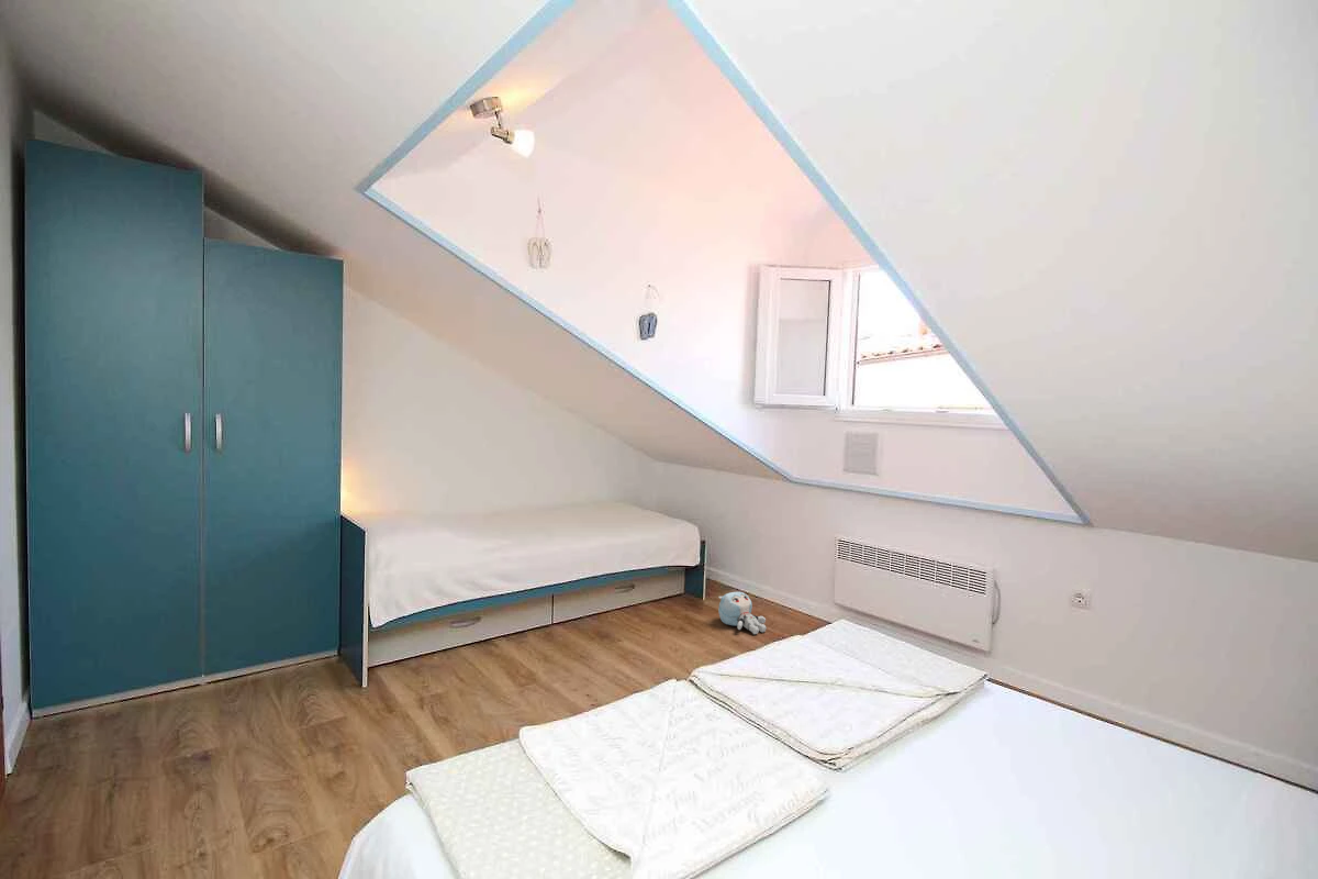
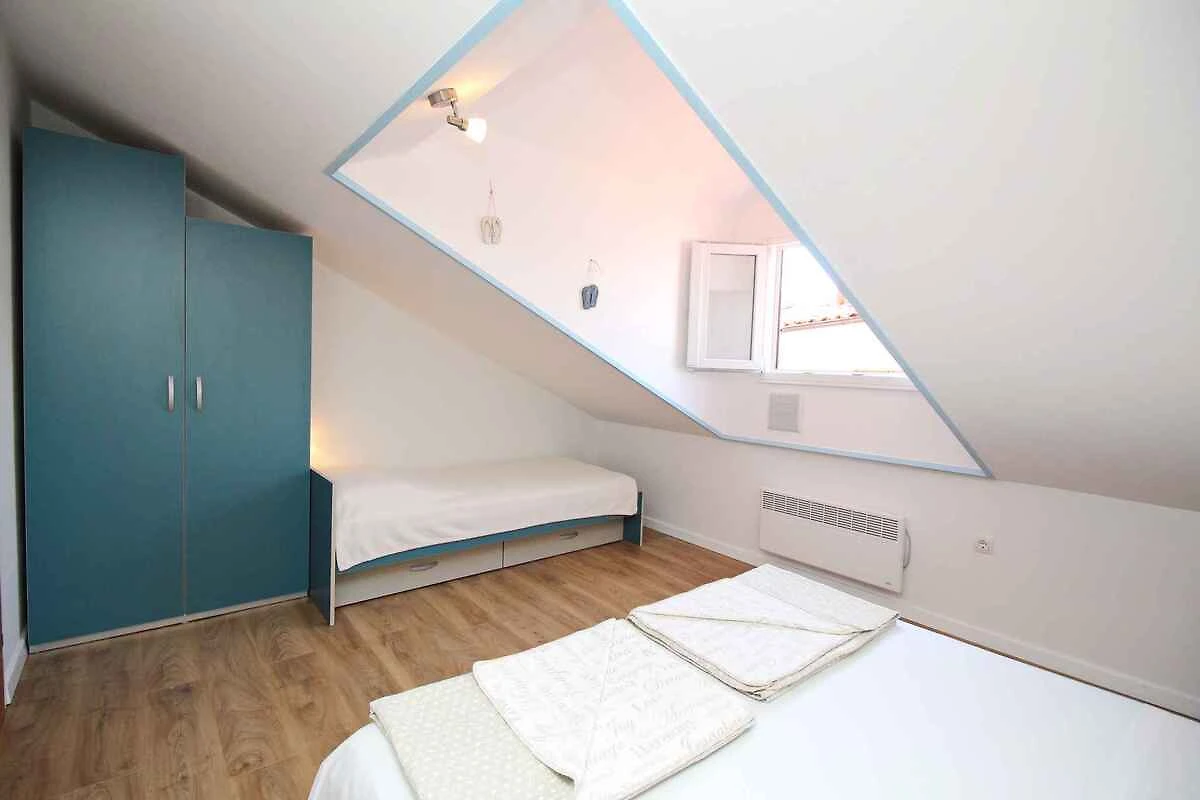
- plush toy [717,591,768,635]
